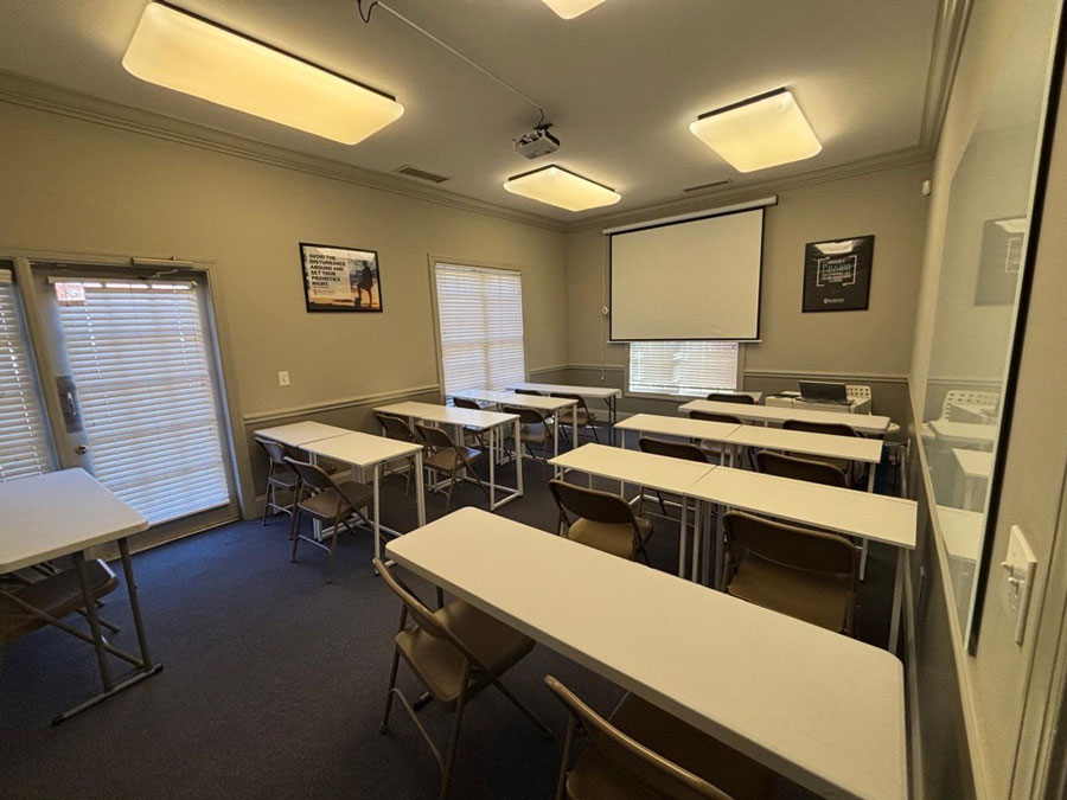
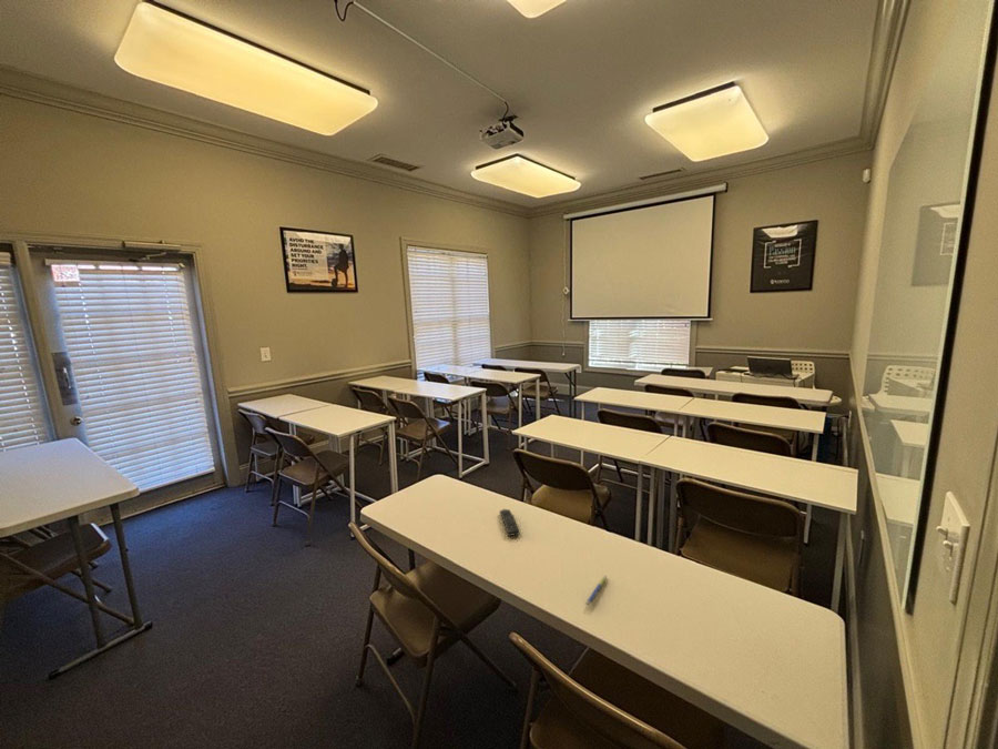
+ remote control [499,508,520,537]
+ pen [584,574,608,607]
